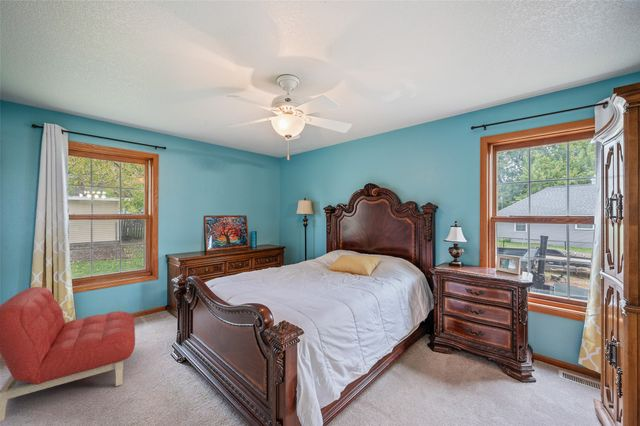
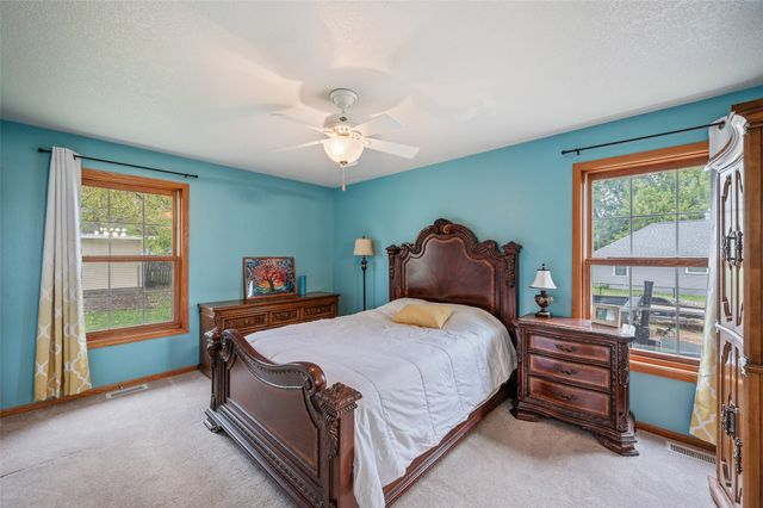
- armchair [0,286,136,423]
